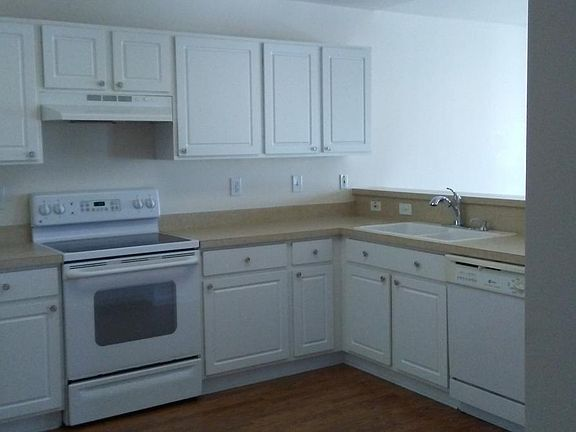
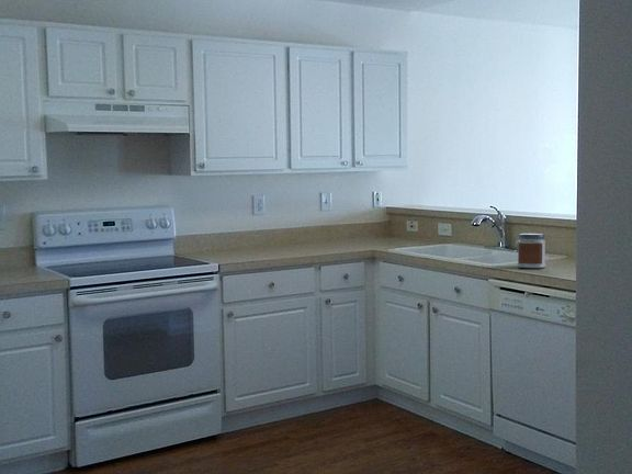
+ jar [517,233,546,269]
